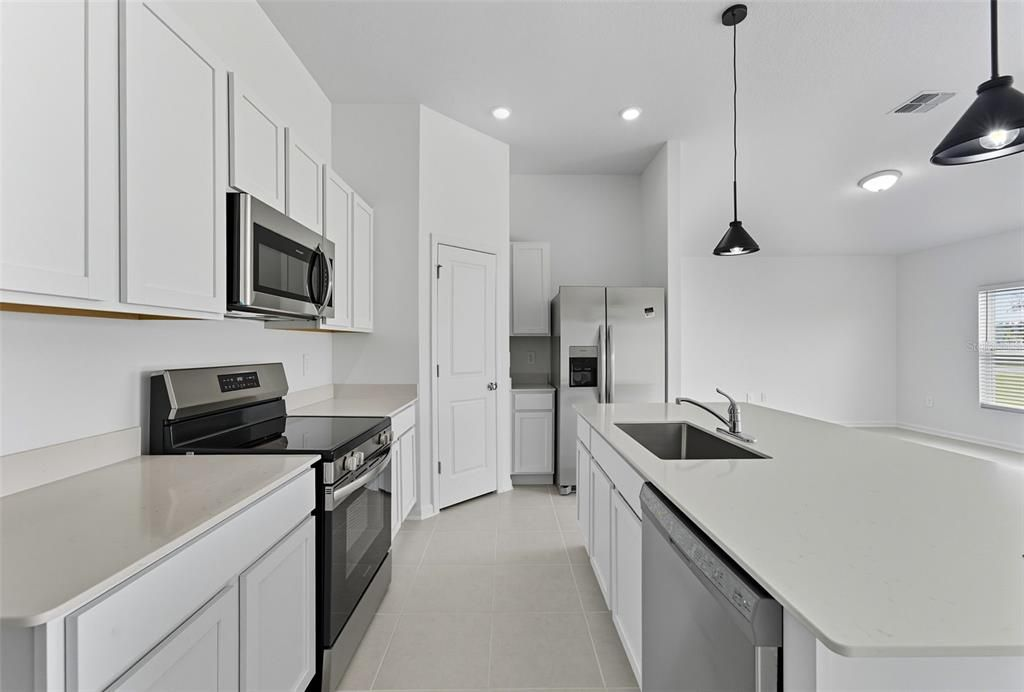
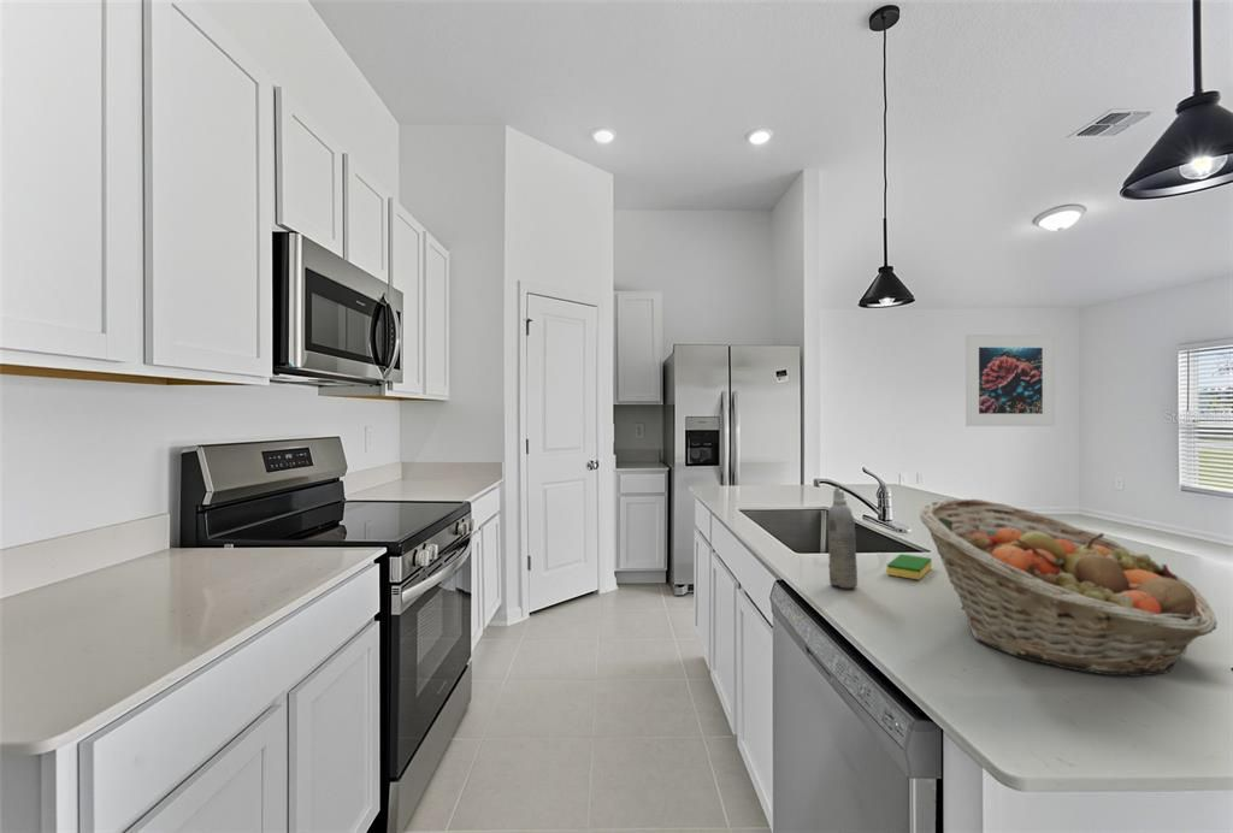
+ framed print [964,333,1056,427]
+ fruit basket [919,497,1219,677]
+ dish sponge [886,553,933,580]
+ aerosol can [826,485,859,590]
